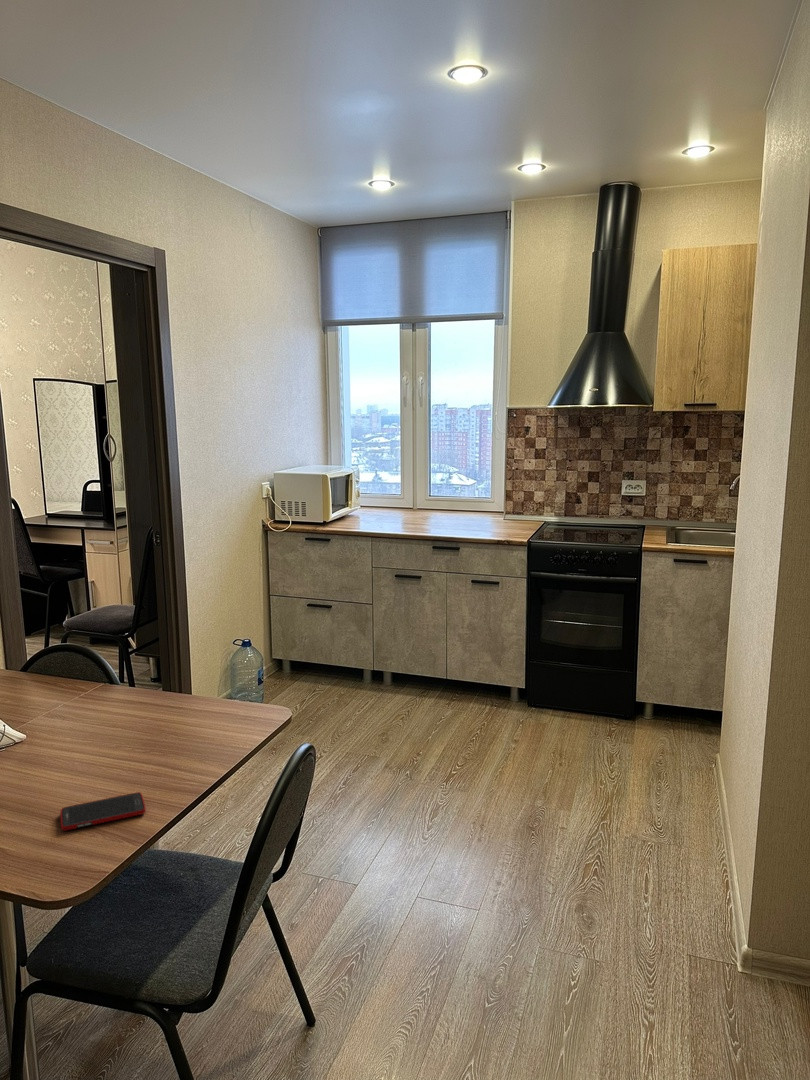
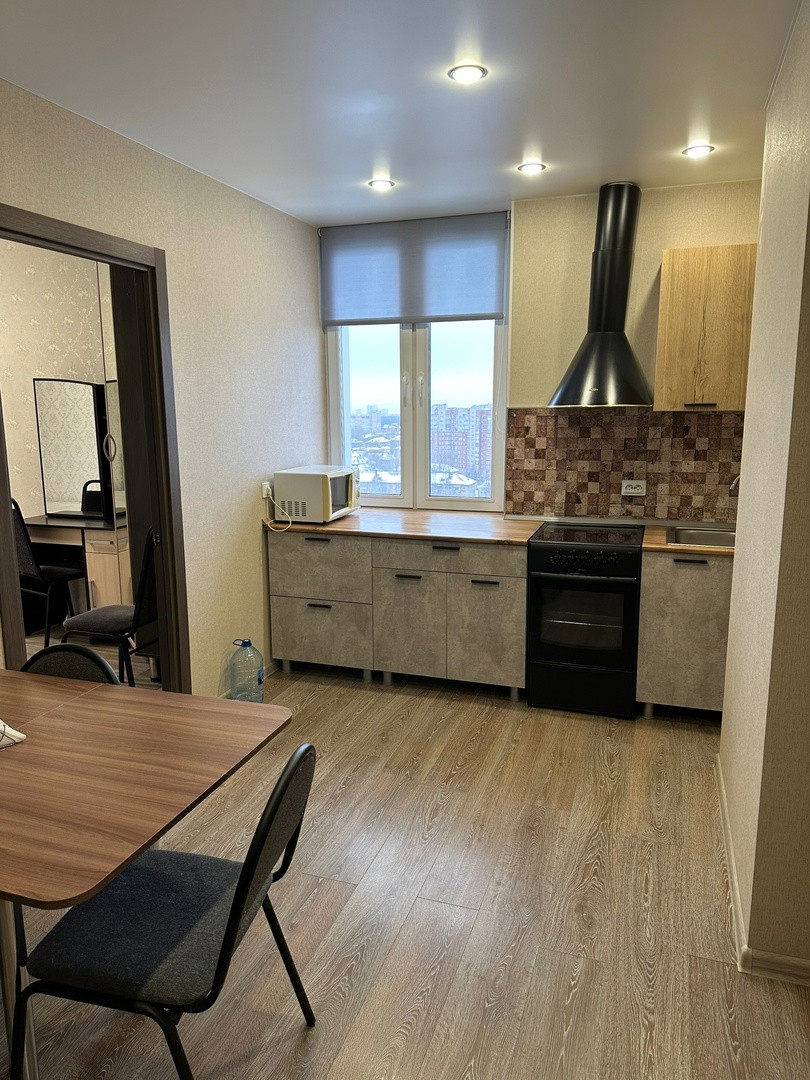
- cell phone [59,791,147,831]
